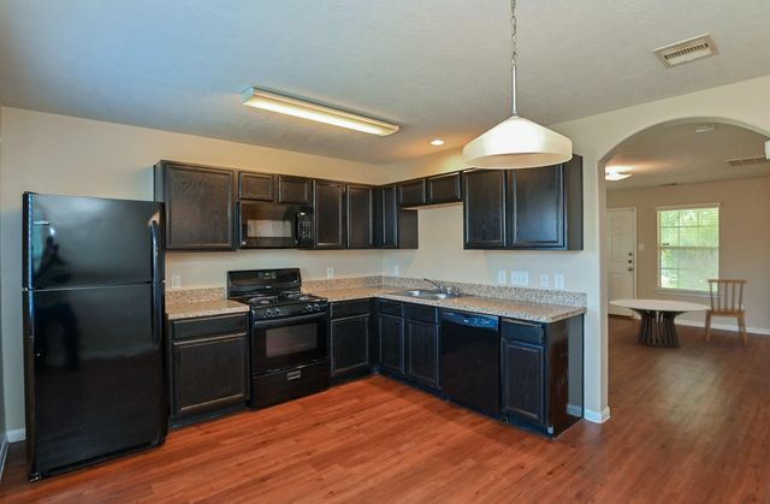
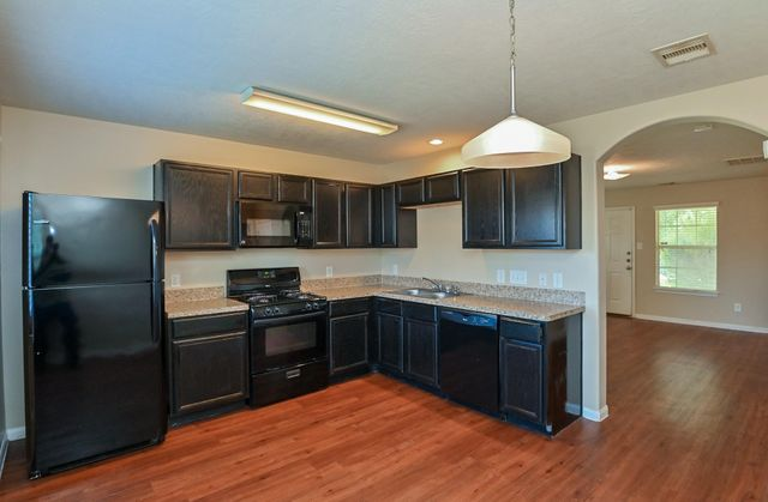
- dining chair [703,278,748,346]
- dining table [608,298,711,349]
